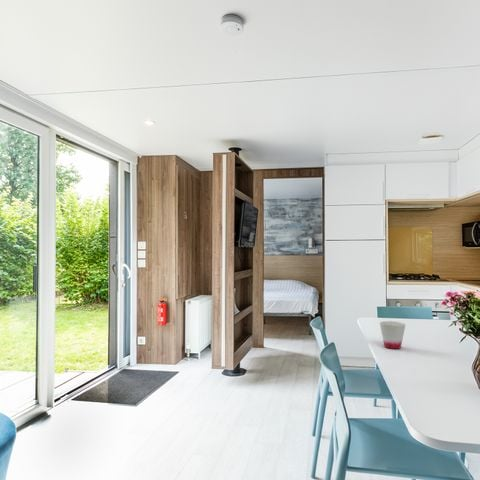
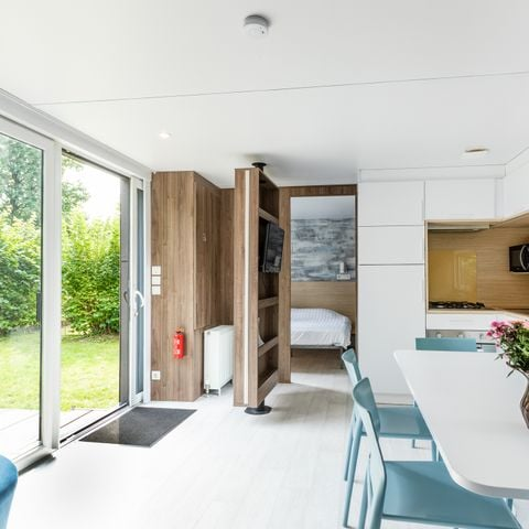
- cup [379,320,407,350]
